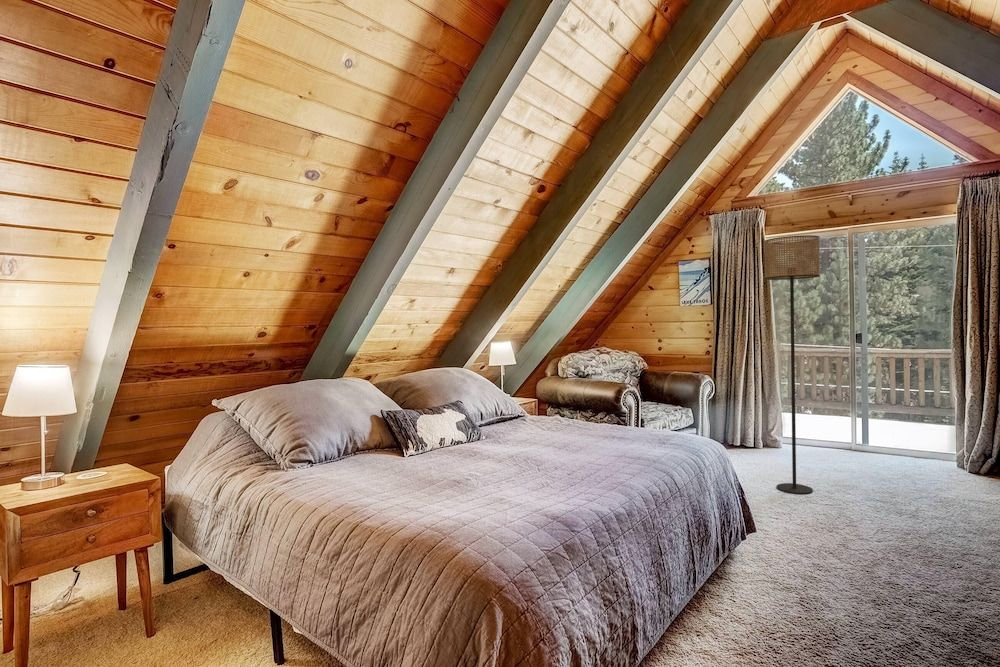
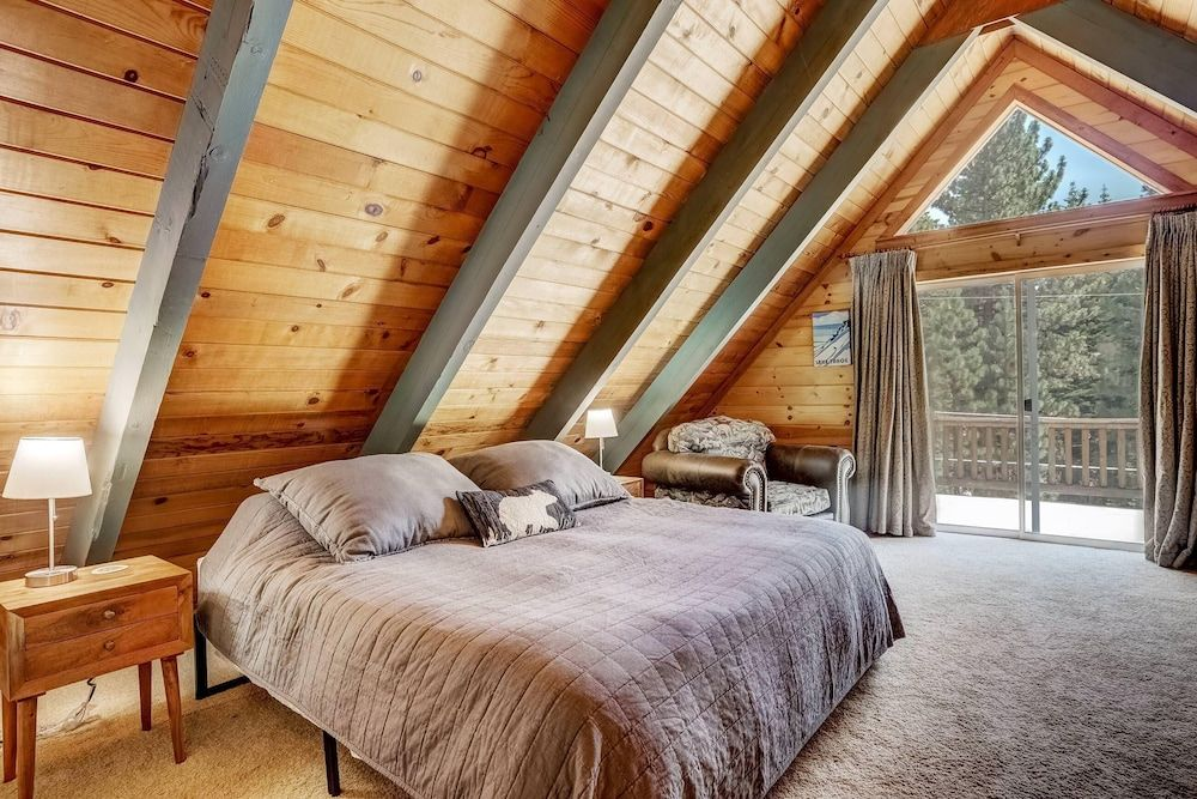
- floor lamp [763,234,821,495]
